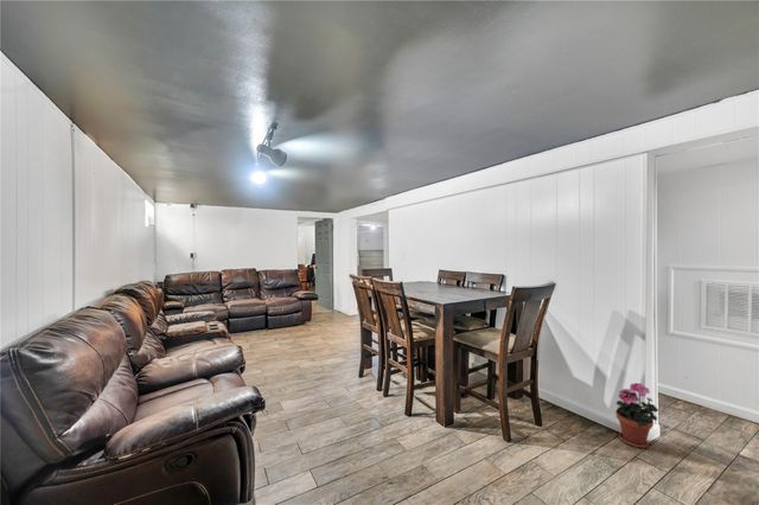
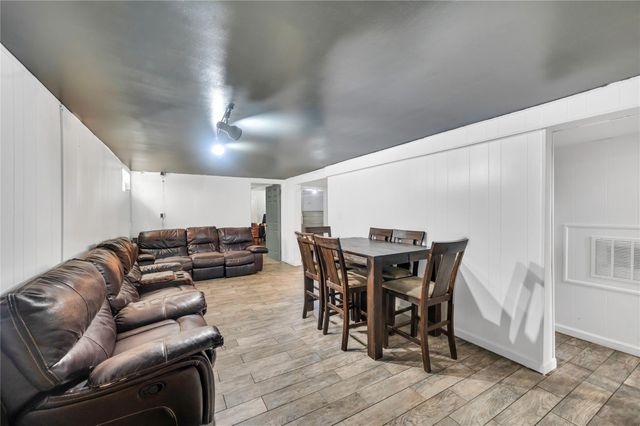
- potted plant [614,382,659,449]
